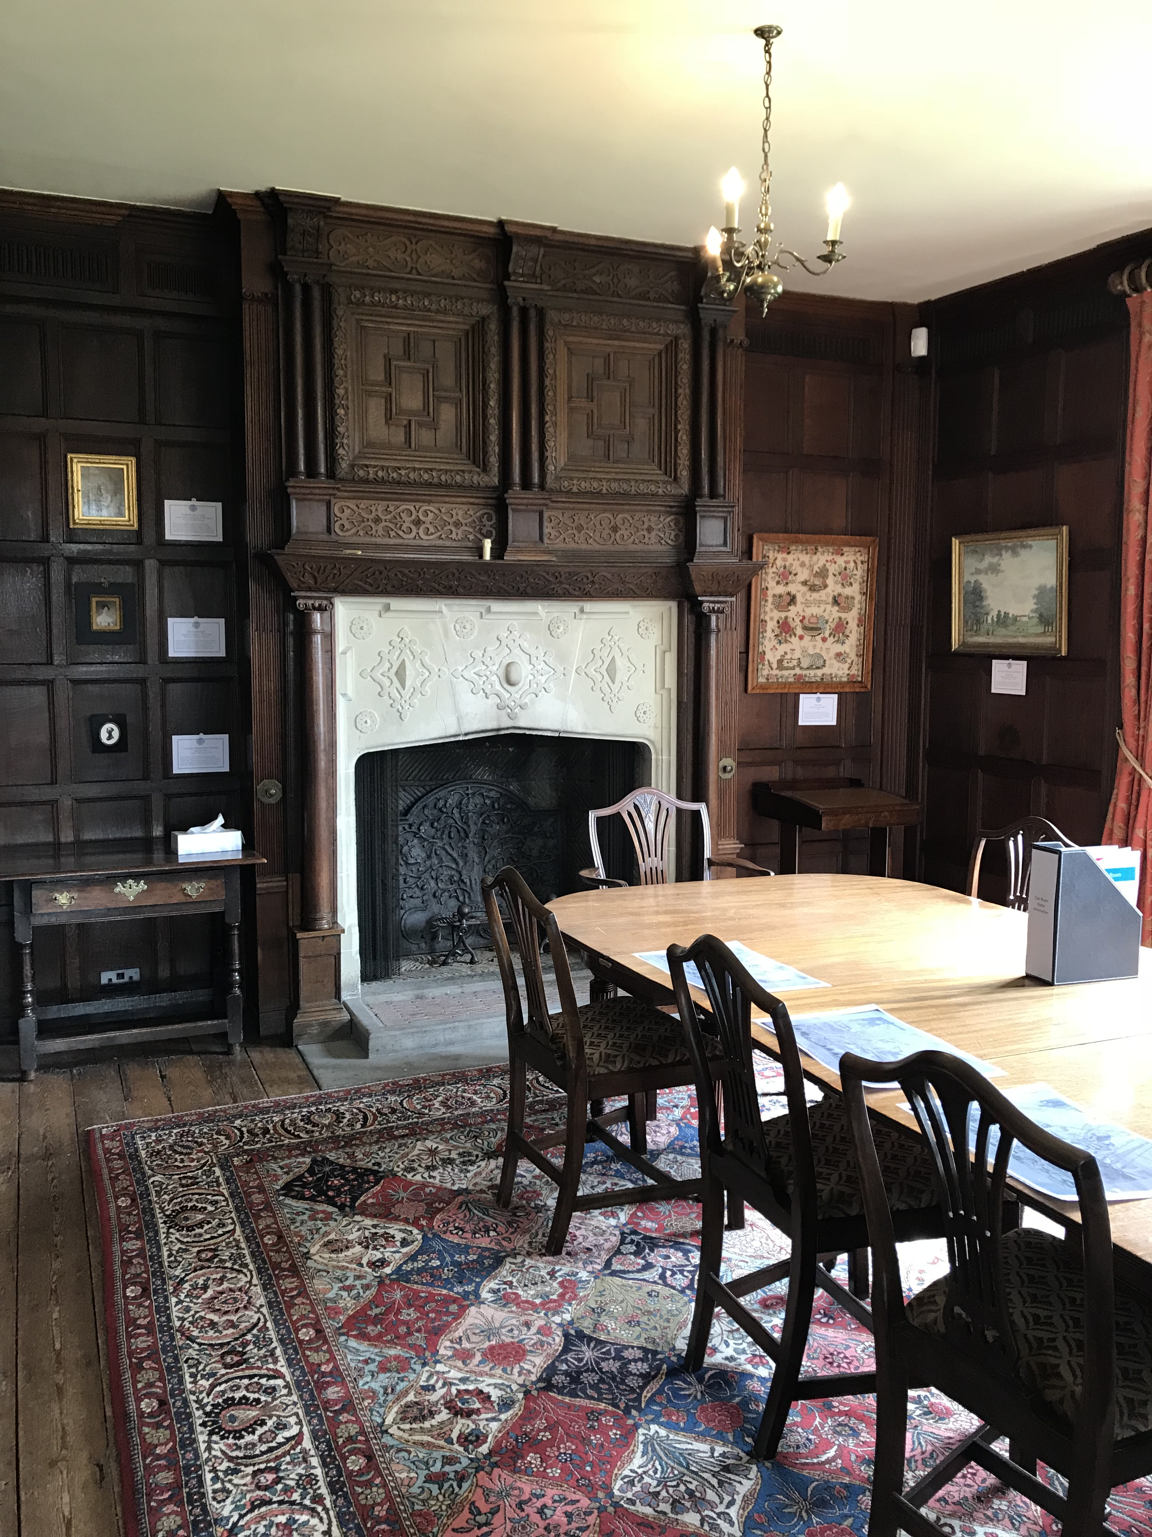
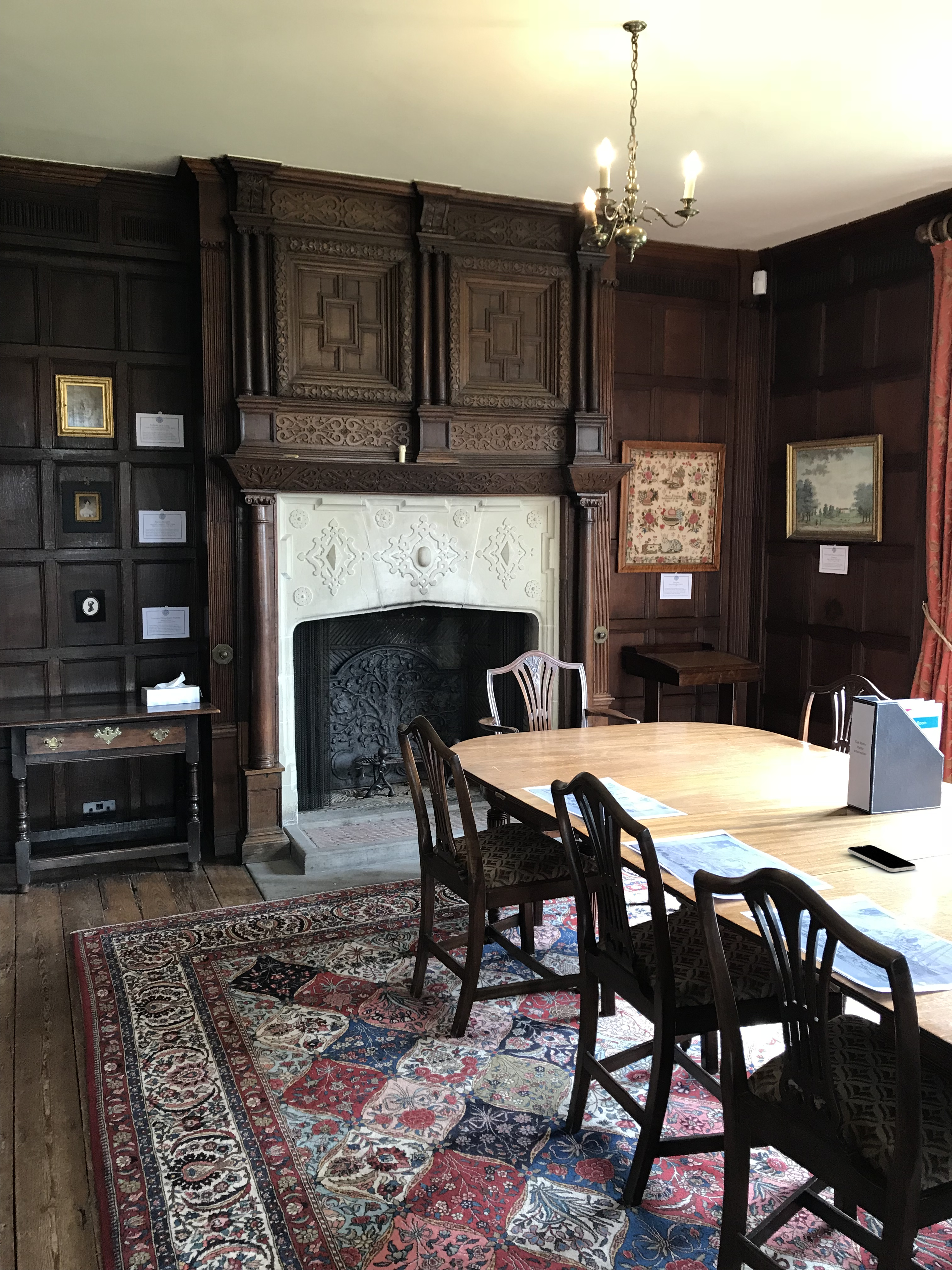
+ smartphone [847,845,916,872]
